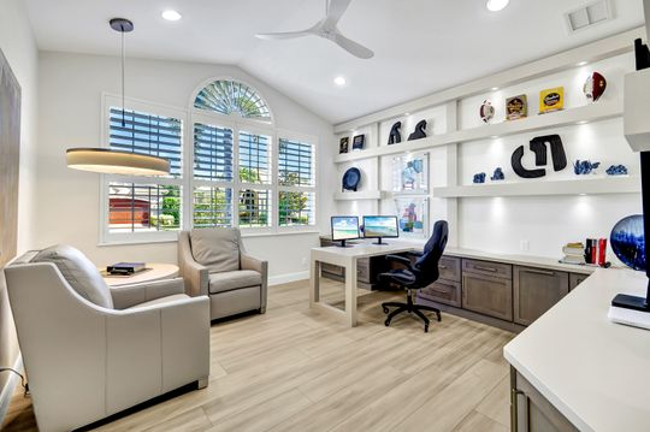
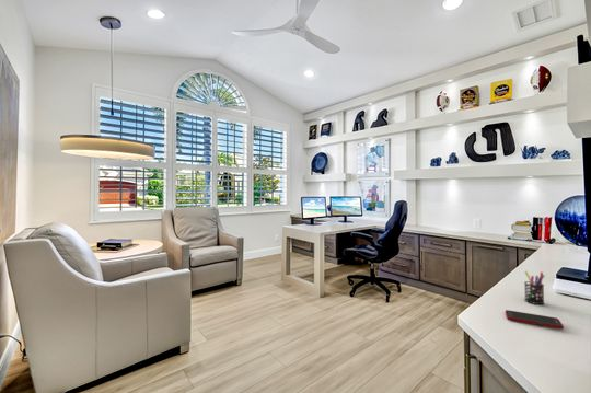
+ cell phone [505,309,565,330]
+ pen holder [523,270,545,305]
